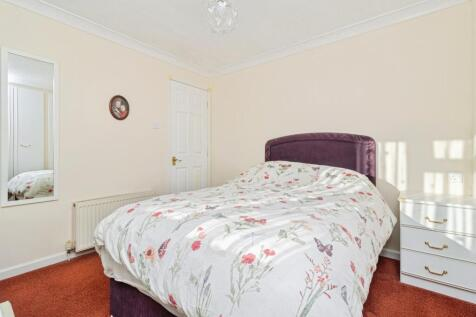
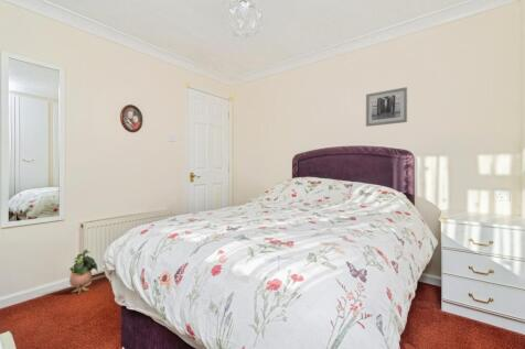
+ wall art [365,86,408,128]
+ potted plant [68,249,98,296]
